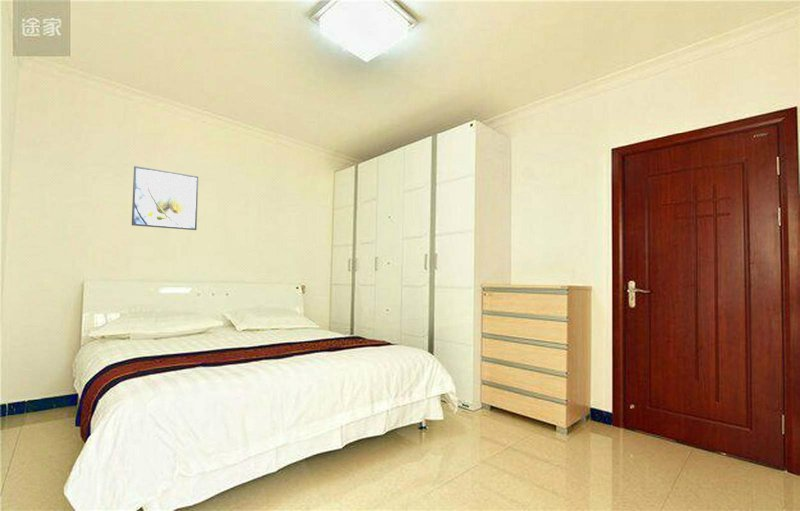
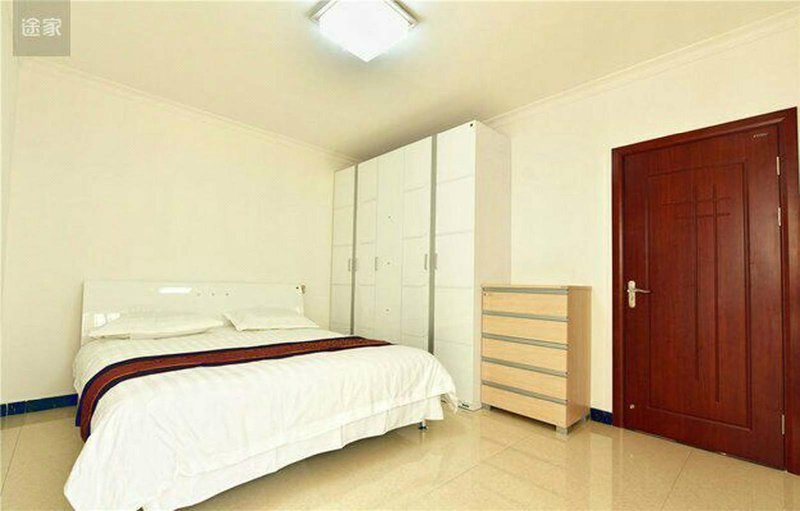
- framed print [131,165,199,231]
